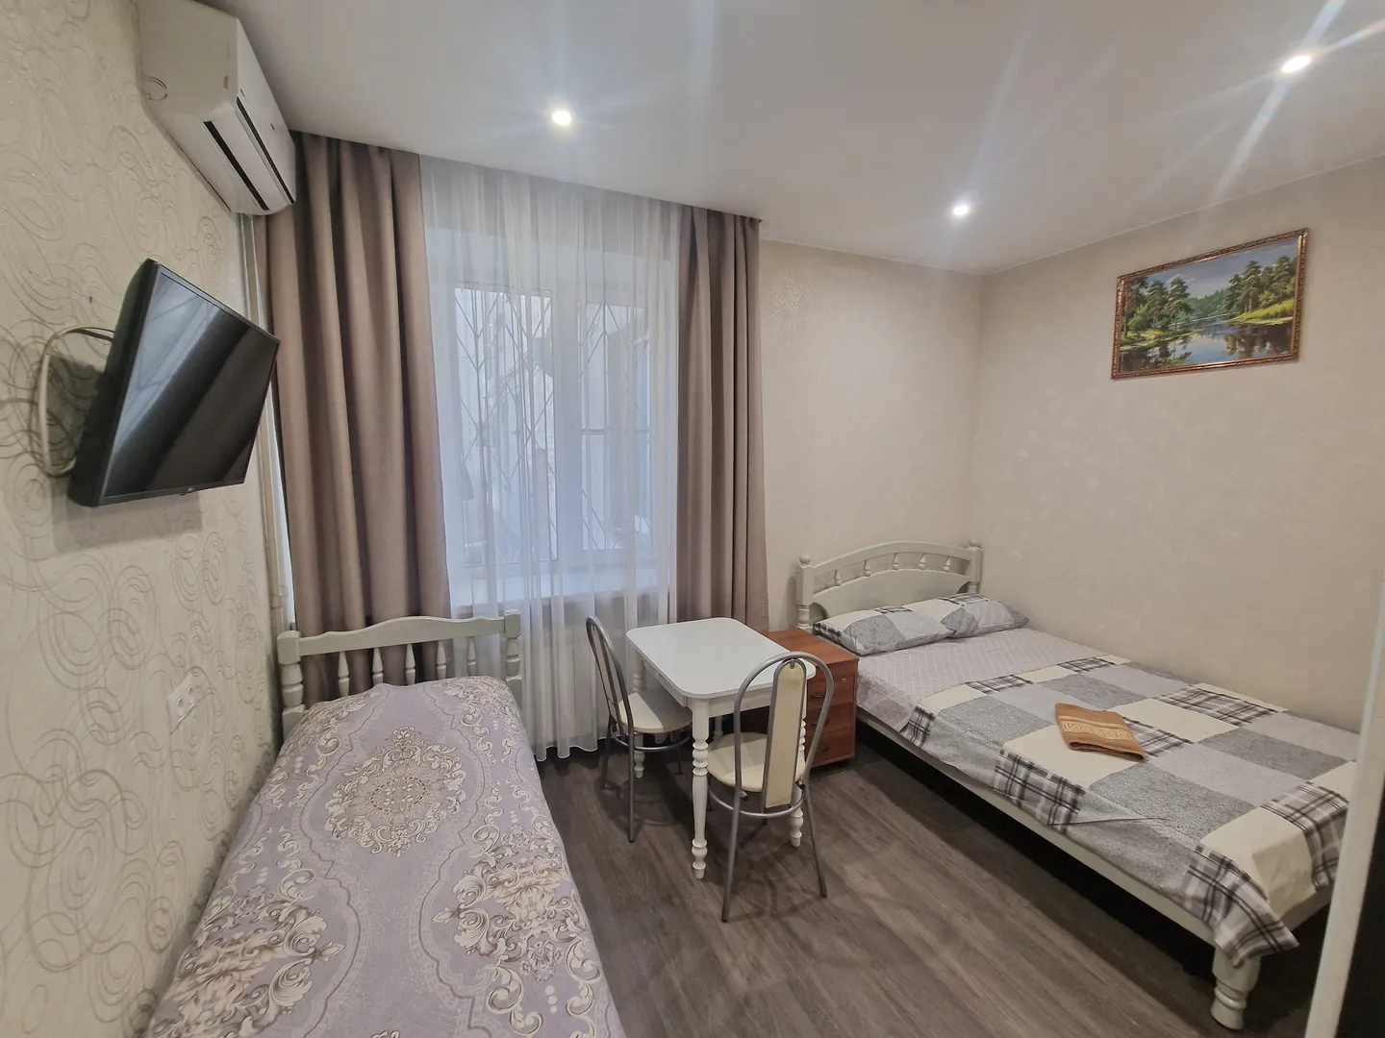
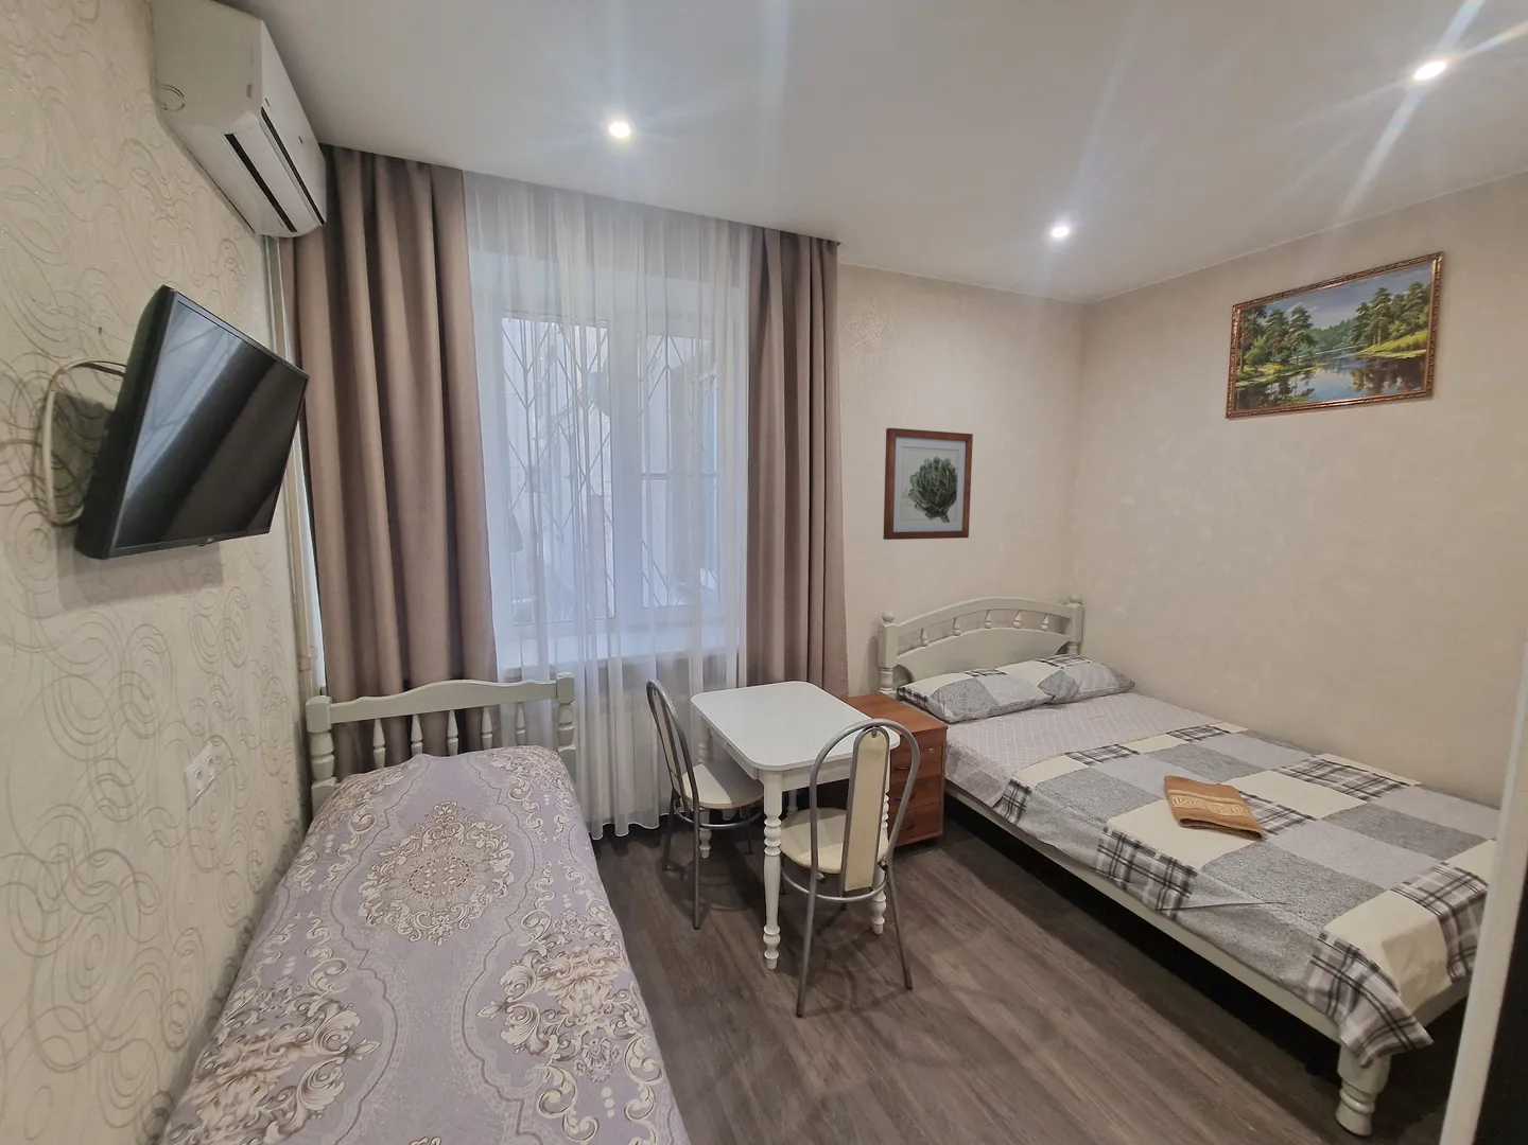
+ wall art [882,427,975,541]
